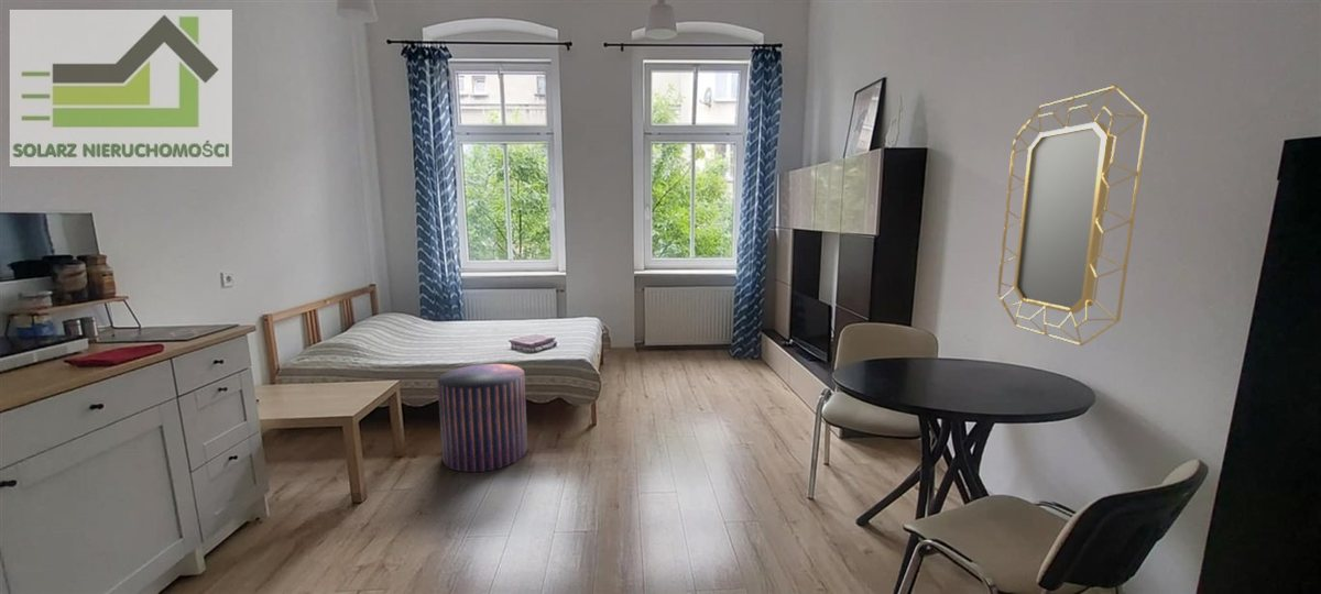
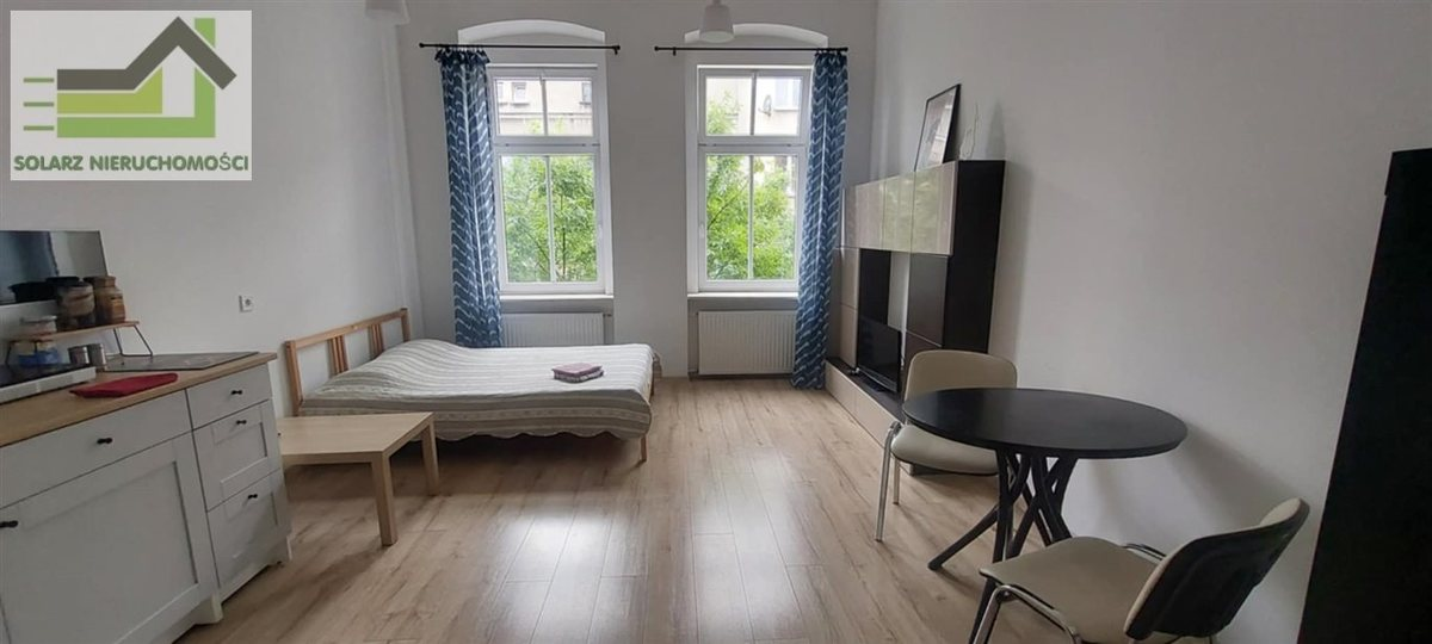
- home mirror [997,84,1149,346]
- pouf [436,363,528,473]
